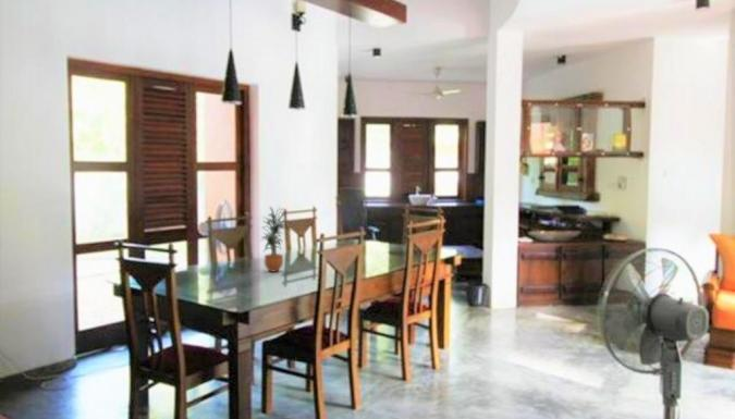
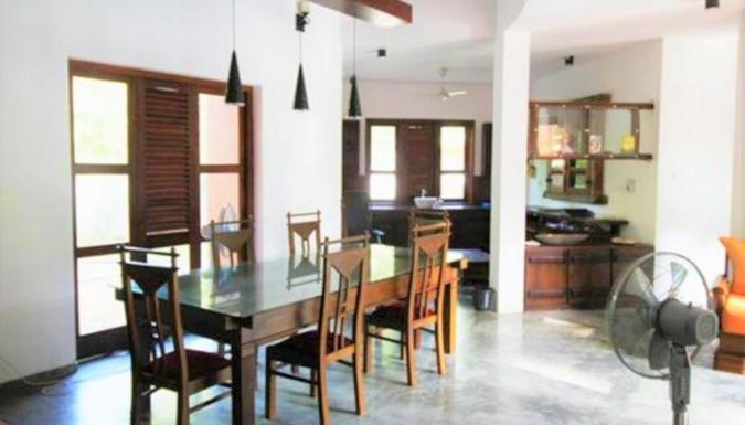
- potted plant [259,206,293,273]
